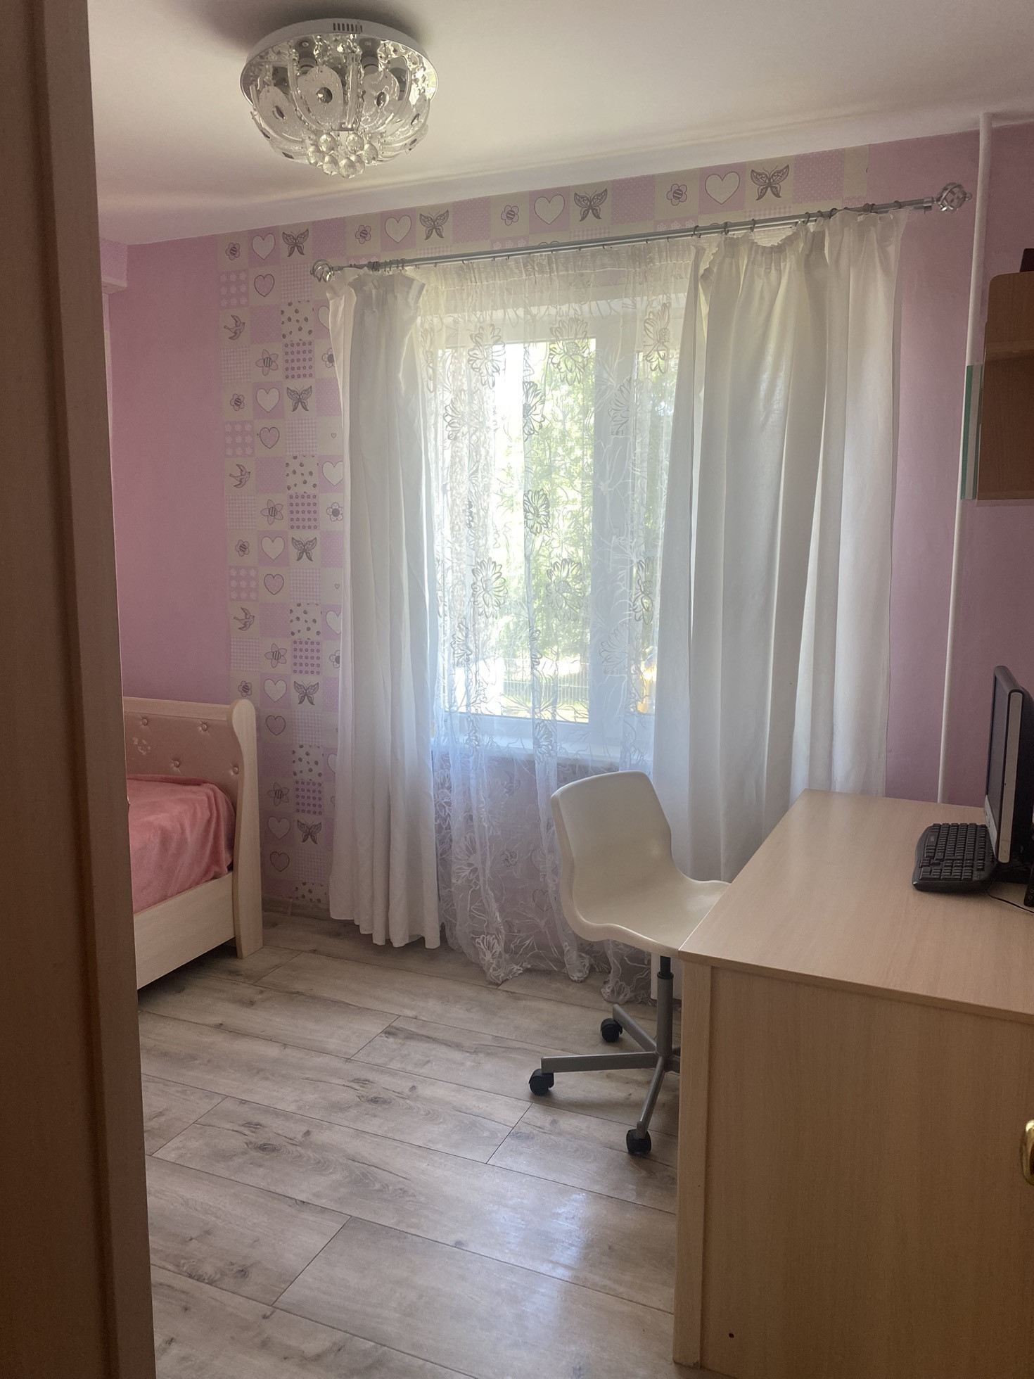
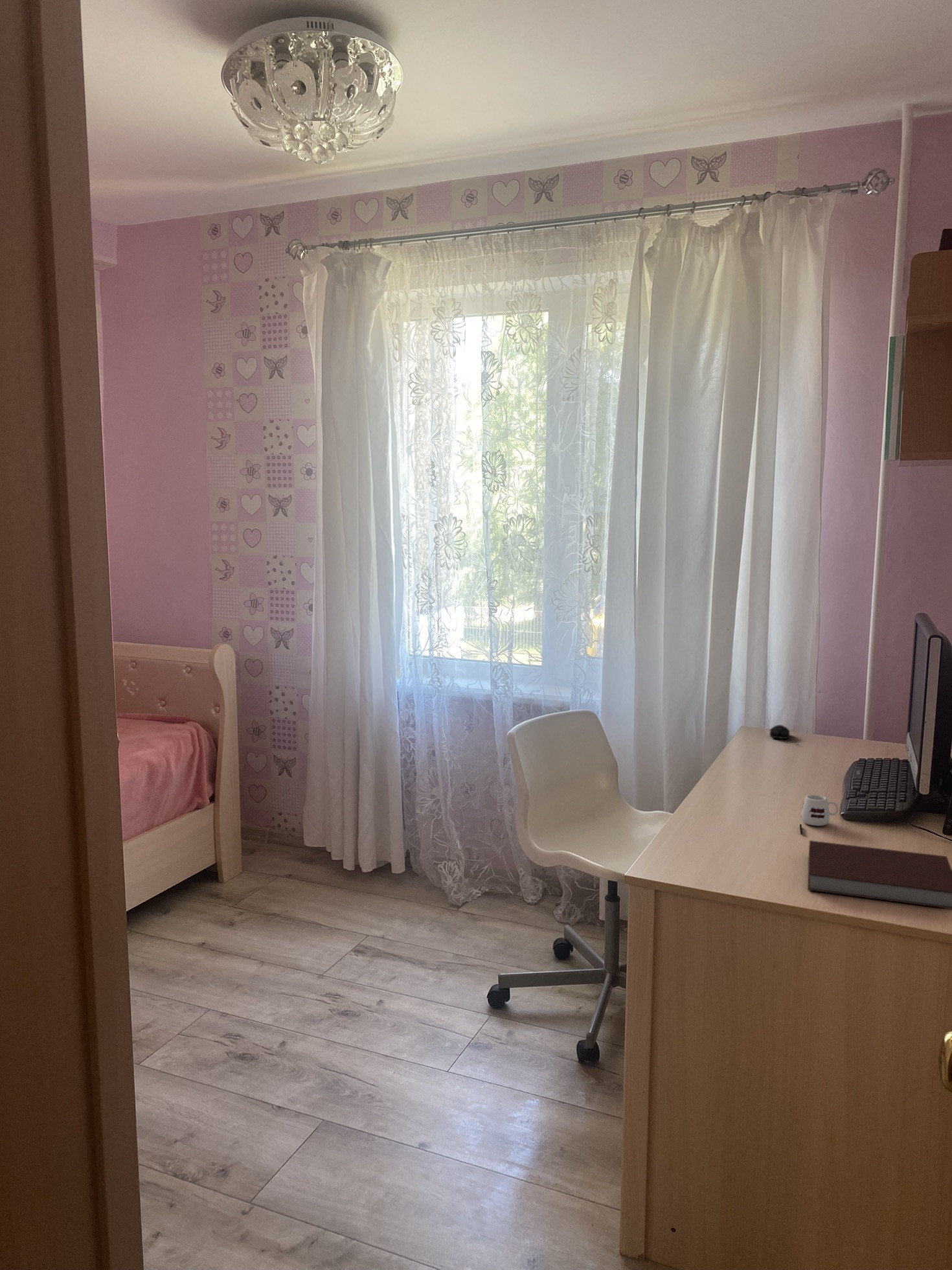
+ mug [799,794,839,835]
+ notebook [808,840,952,910]
+ computer mouse [769,724,799,745]
